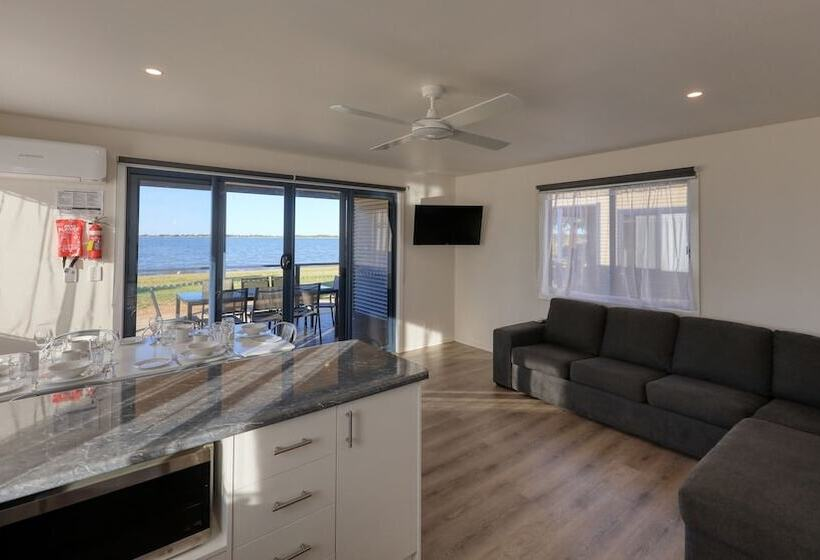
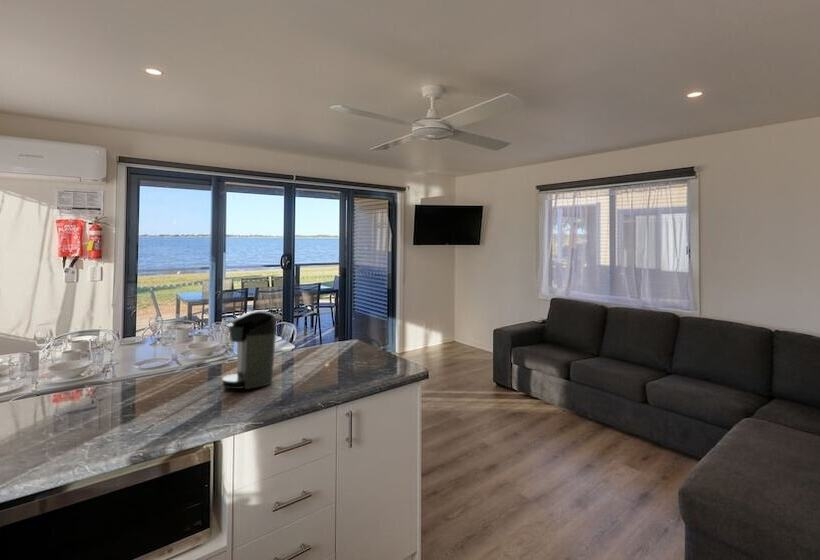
+ coffee maker [221,310,277,390]
